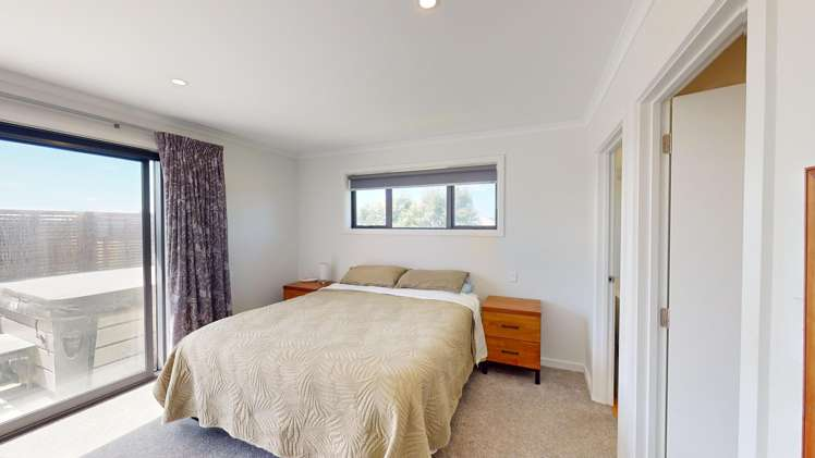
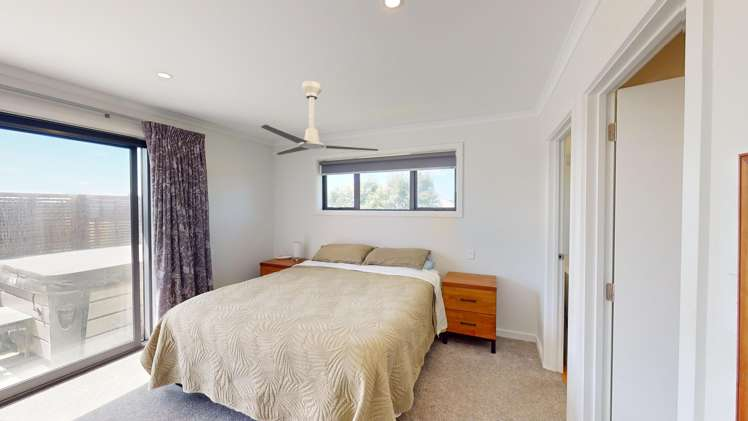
+ ceiling fan [260,80,380,156]
